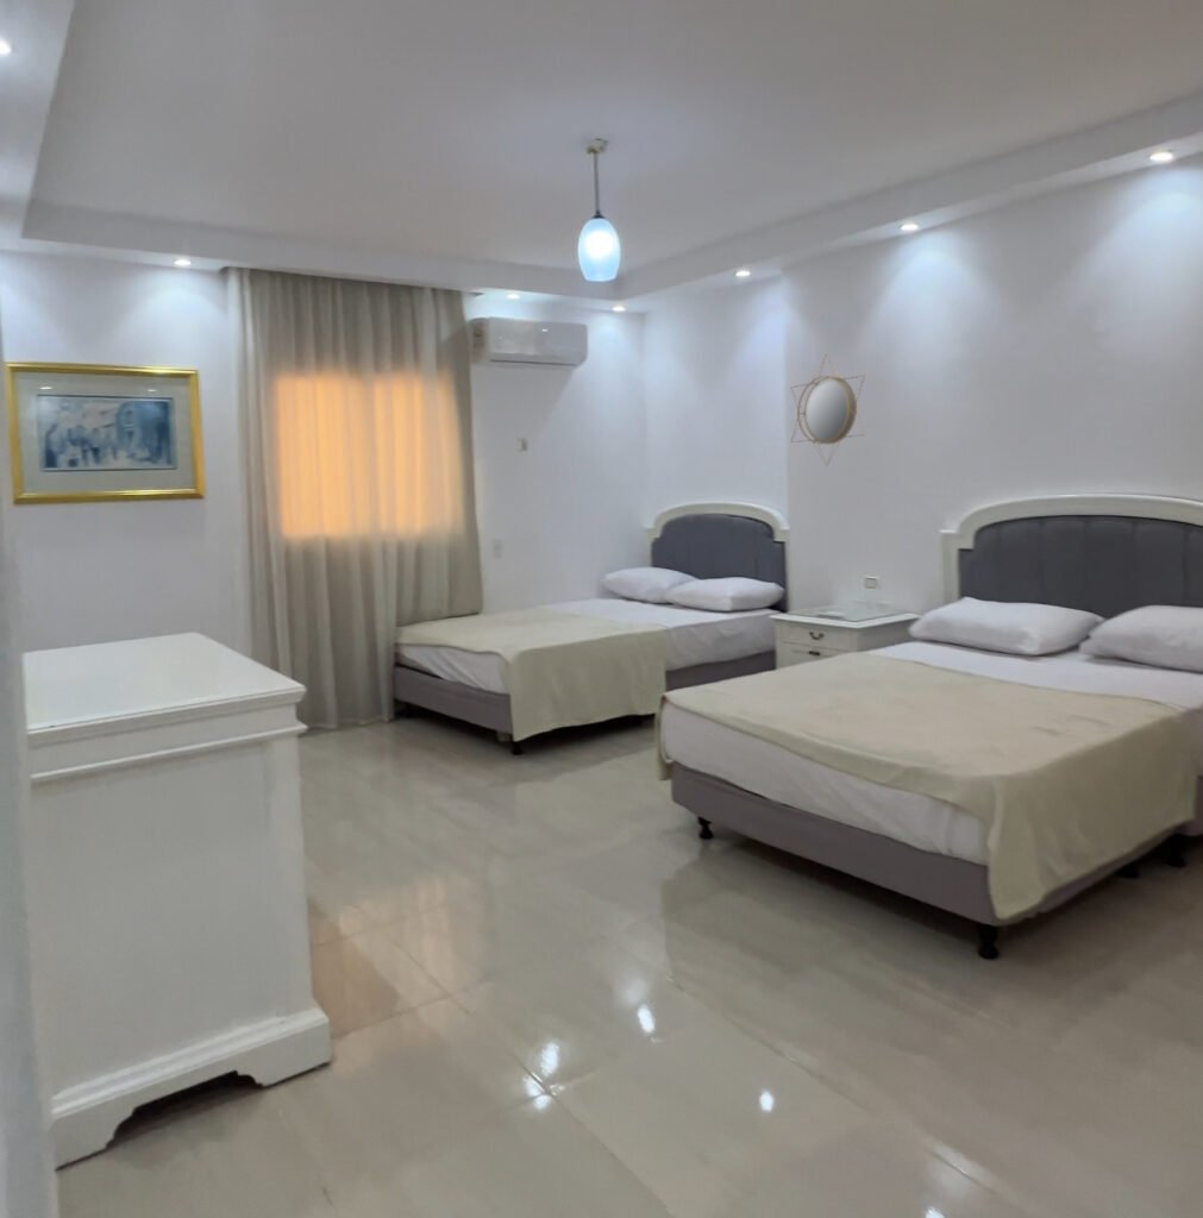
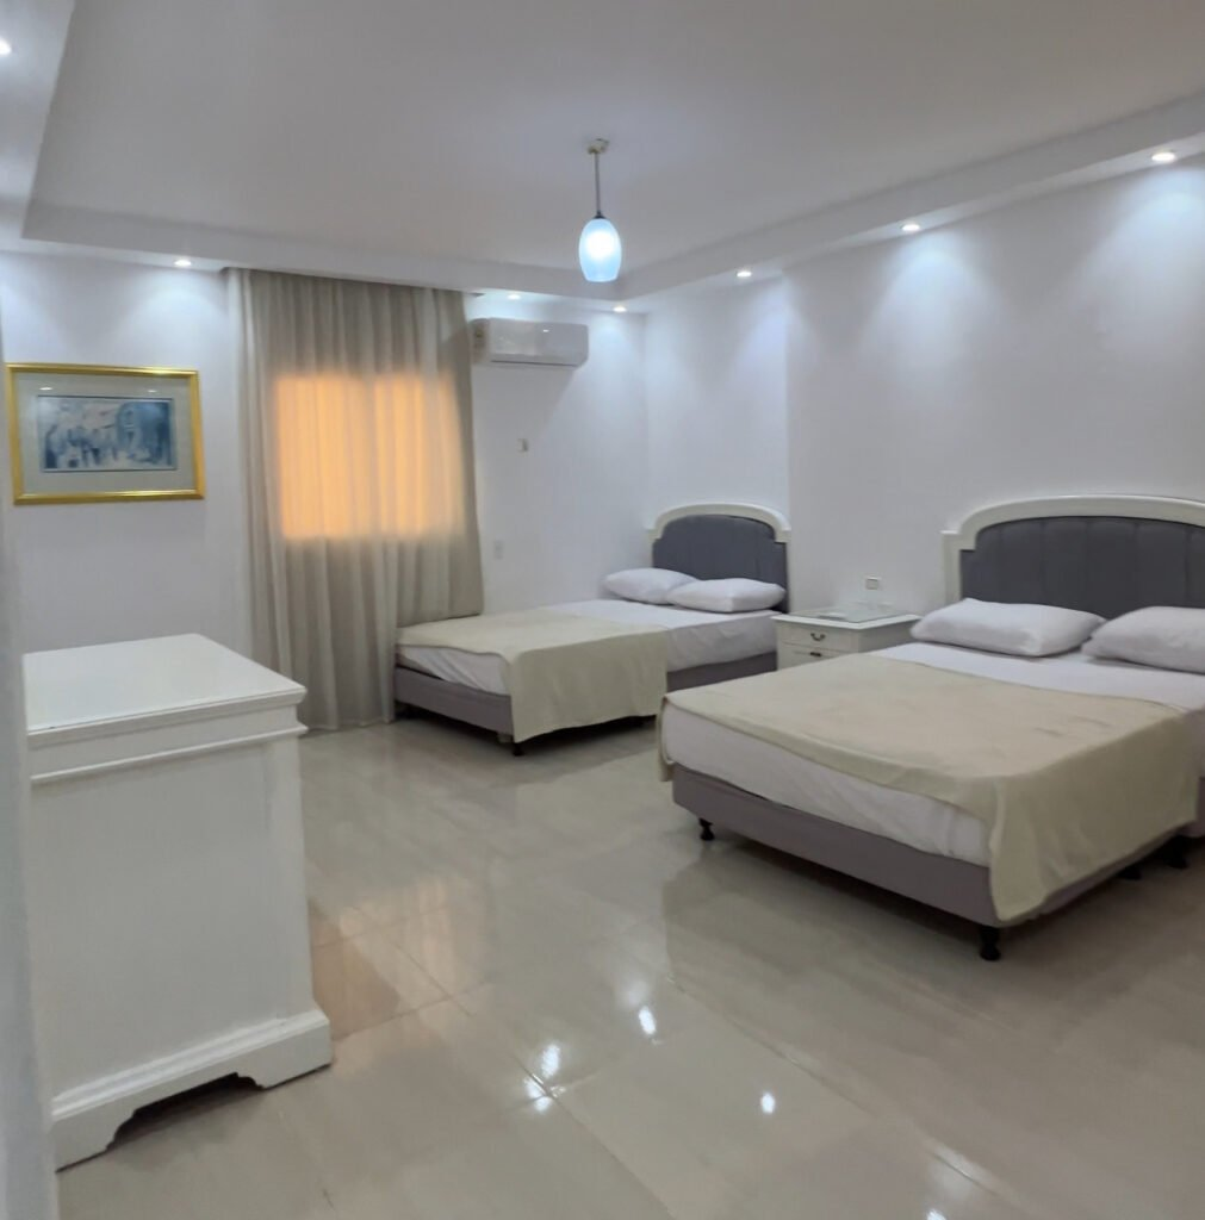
- home mirror [790,352,866,467]
